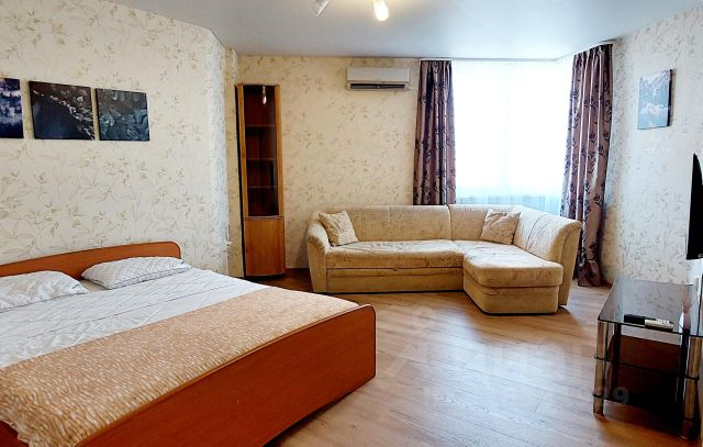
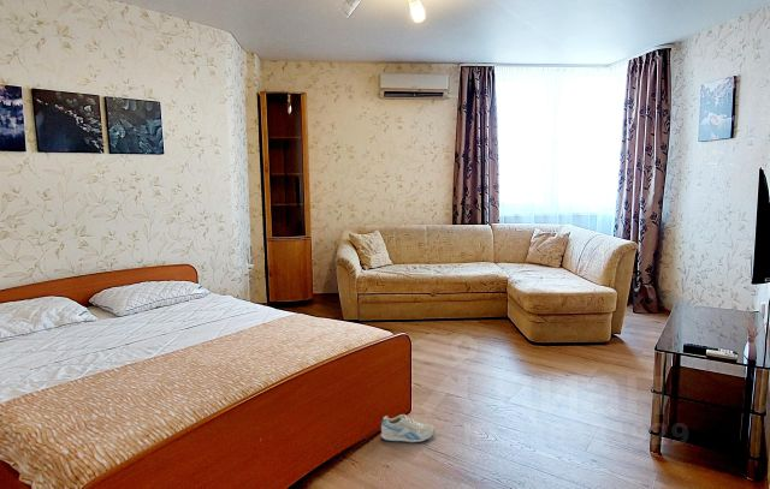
+ sneaker [380,413,436,443]
